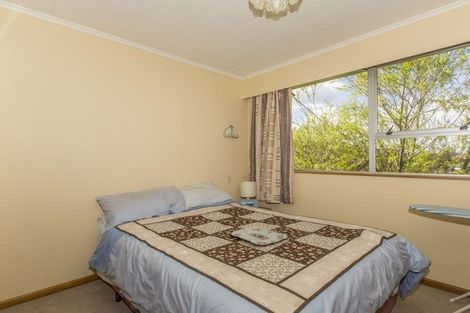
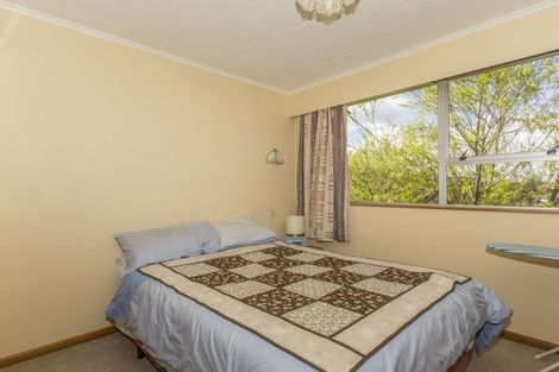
- serving tray [230,226,288,246]
